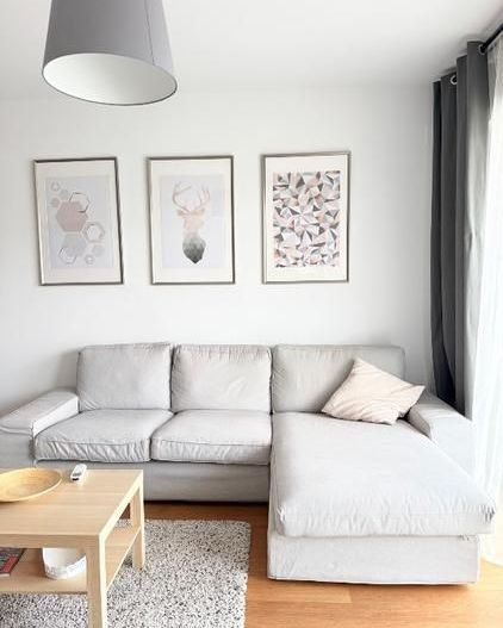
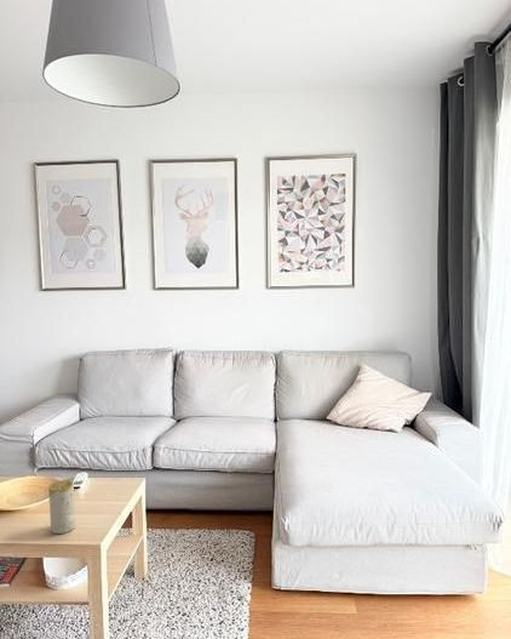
+ candle [47,479,76,535]
